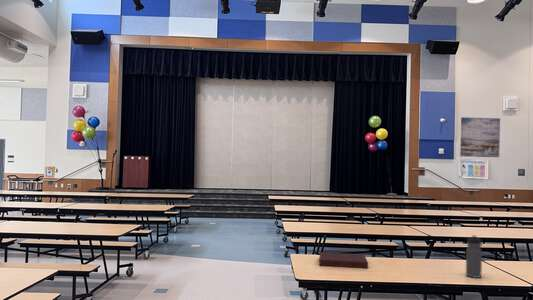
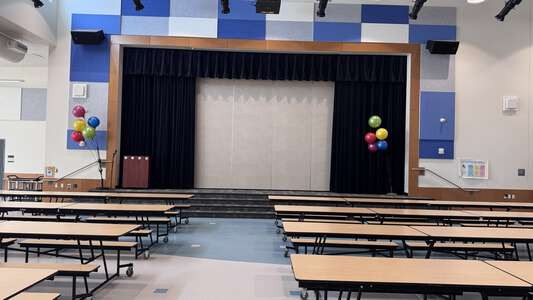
- wall art [459,116,501,158]
- notebook [318,251,369,269]
- water bottle [465,234,483,279]
